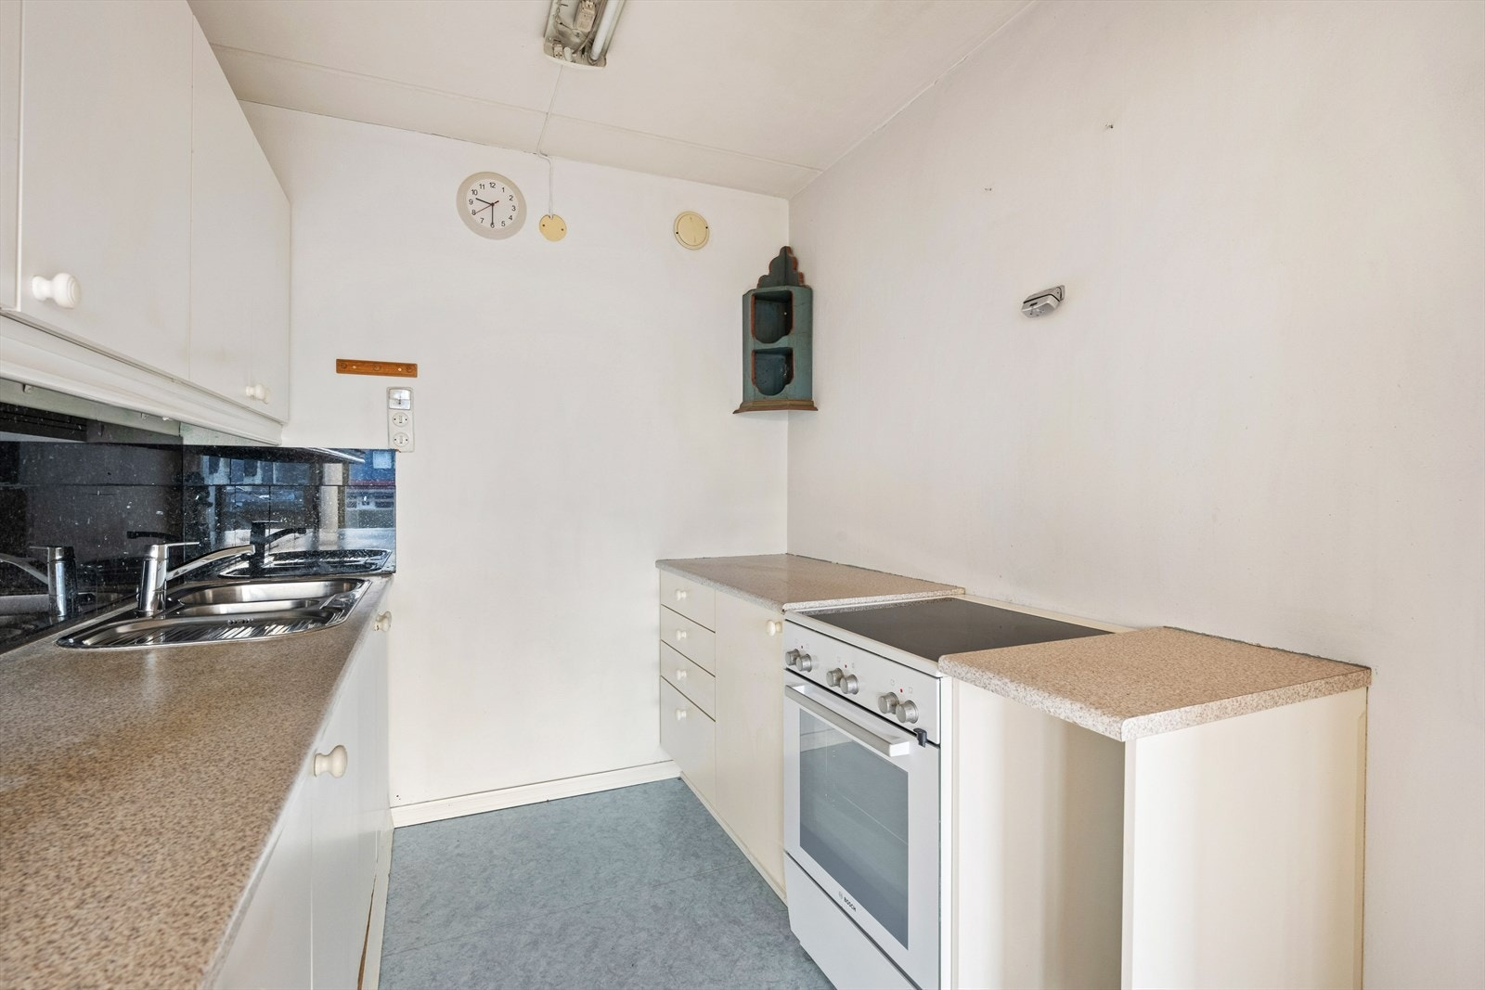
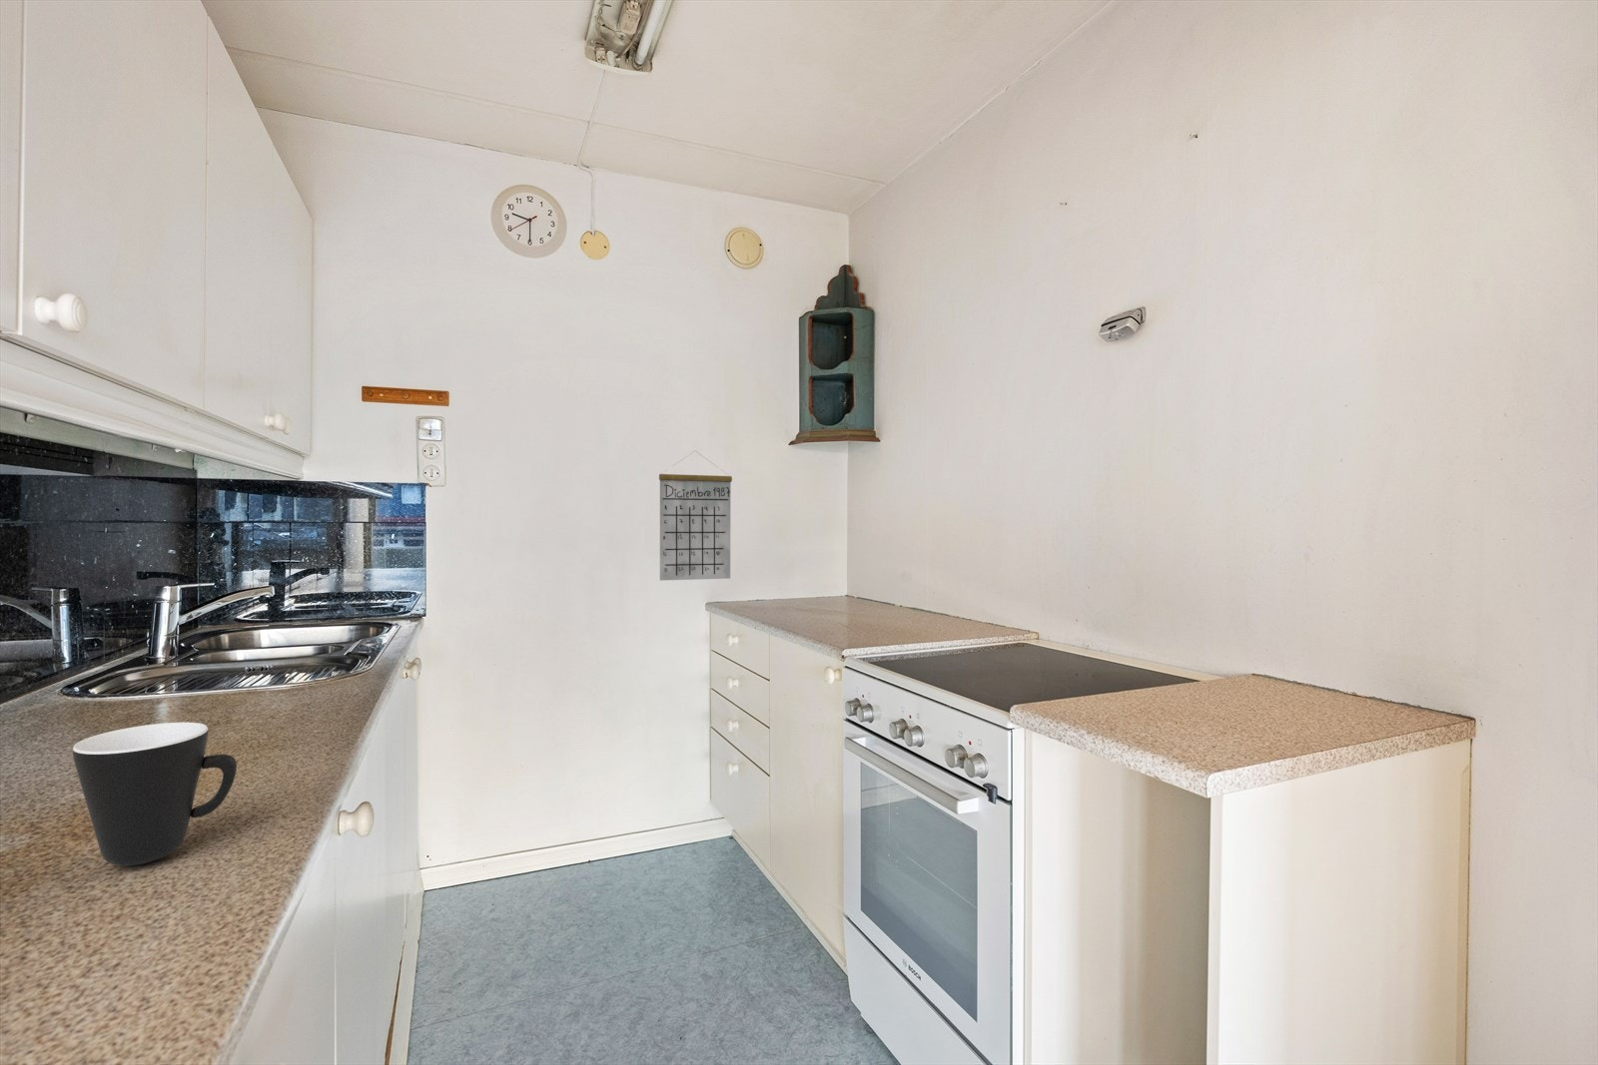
+ calendar [659,450,734,582]
+ mug [71,721,238,868]
